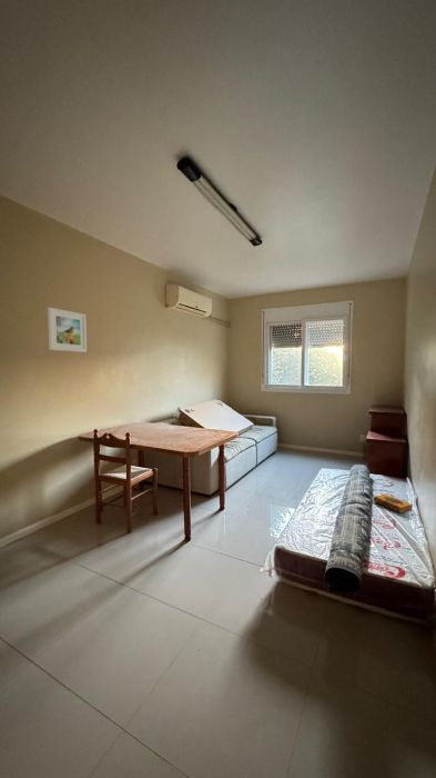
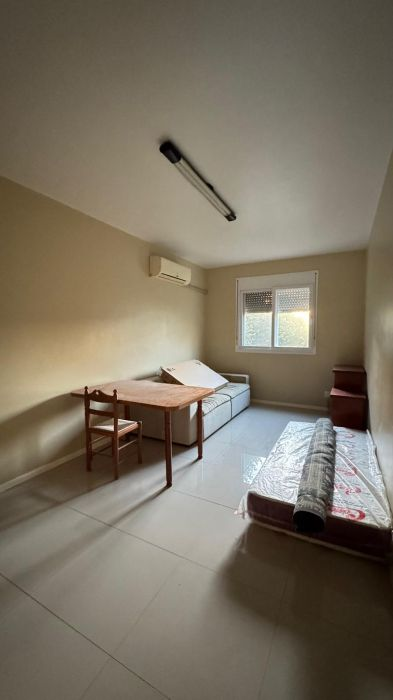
- hardback book [372,493,414,515]
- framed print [47,307,88,353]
